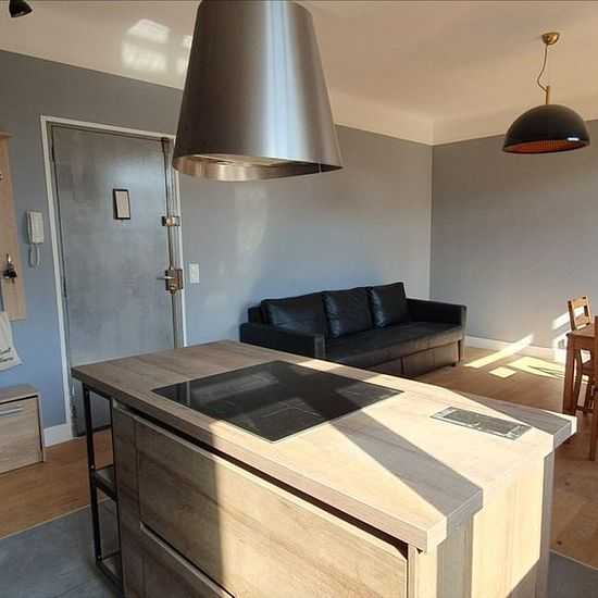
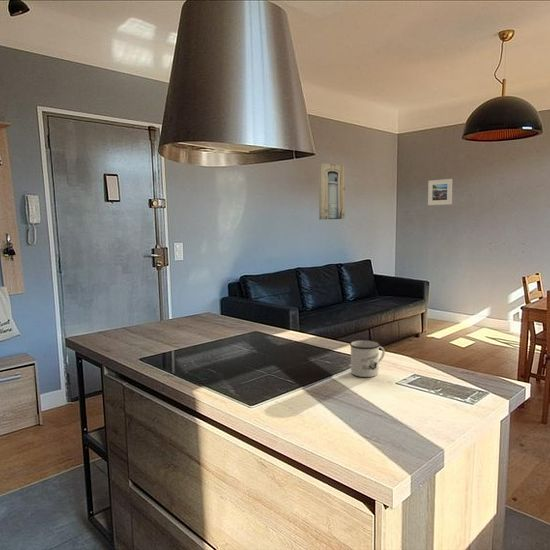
+ wall art [318,162,345,220]
+ mug [349,339,386,378]
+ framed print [427,178,453,206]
